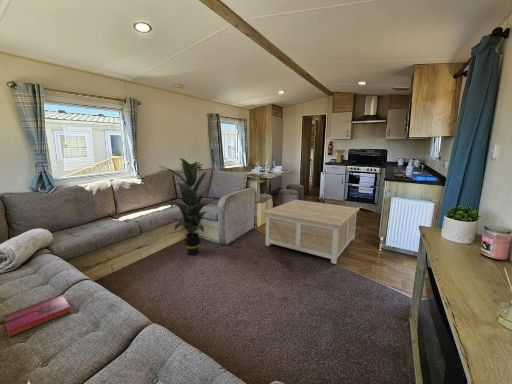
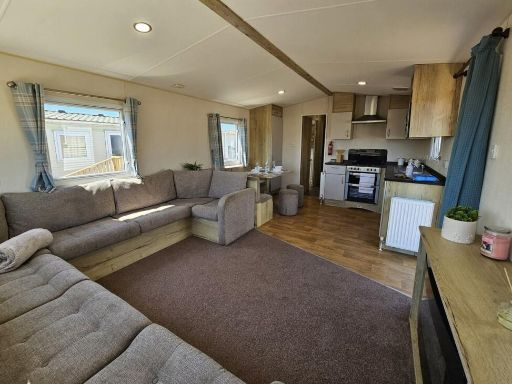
- indoor plant [158,157,220,256]
- coffee table [262,199,361,265]
- hardback book [3,294,72,338]
